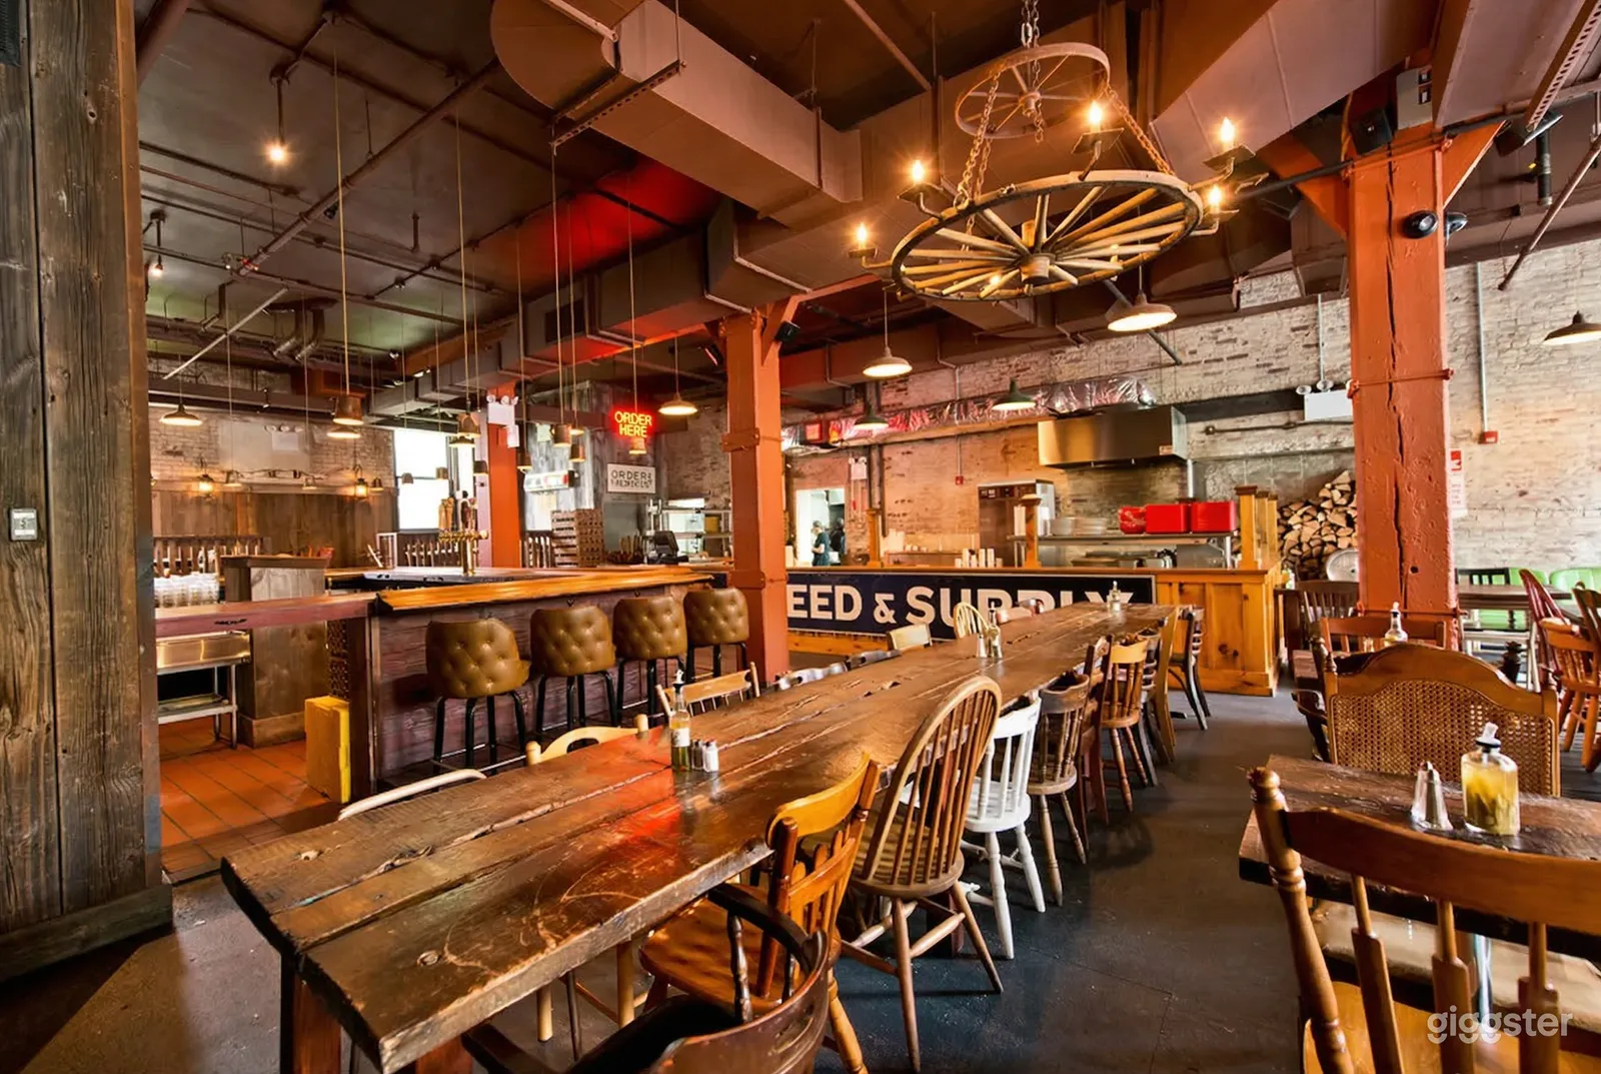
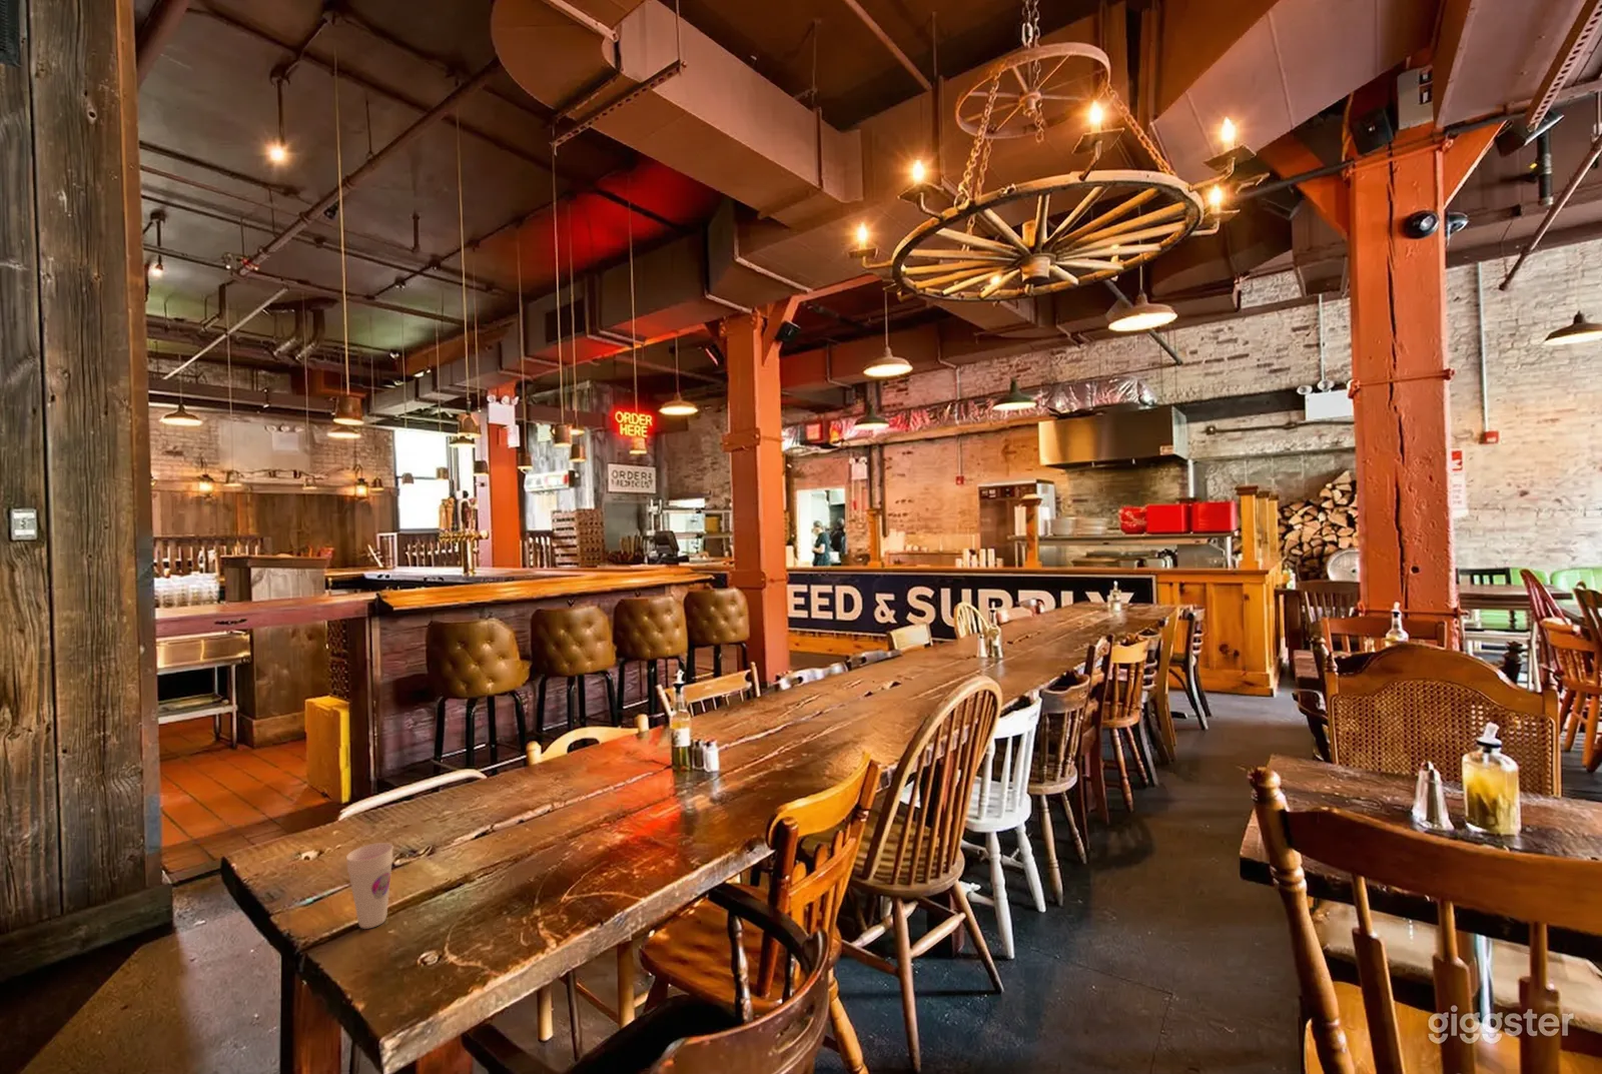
+ cup [345,841,395,930]
